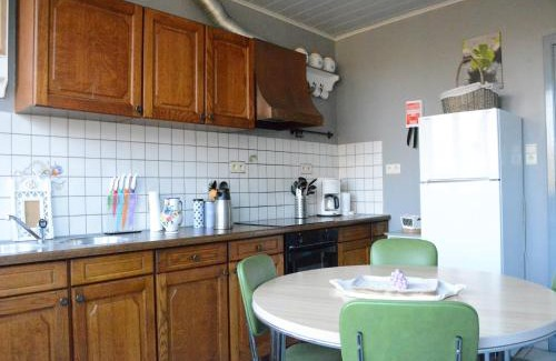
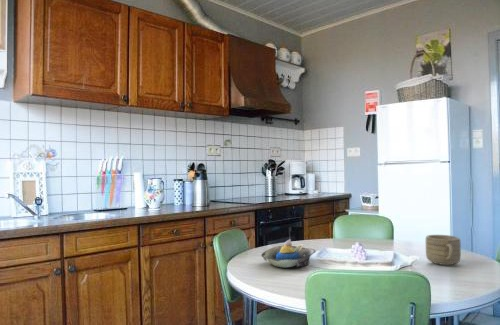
+ mug [425,234,462,266]
+ decorative bowl [261,238,317,269]
